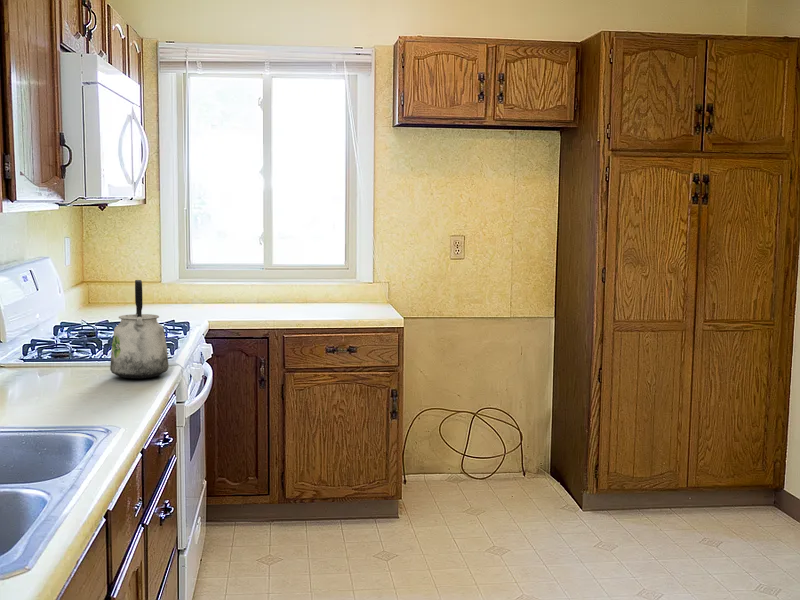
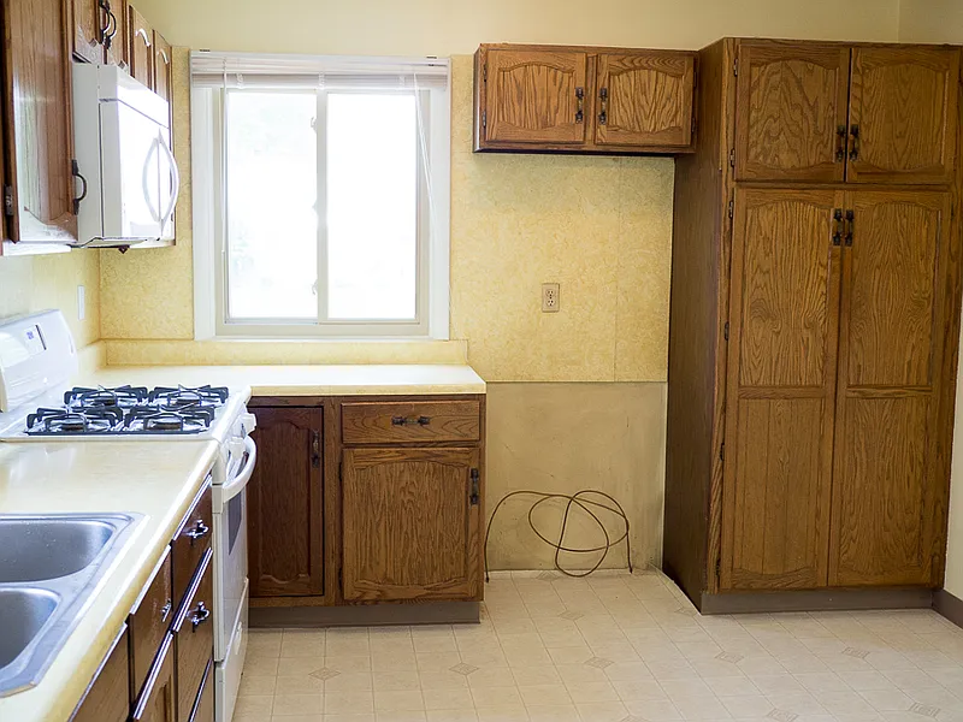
- kettle [109,279,170,379]
